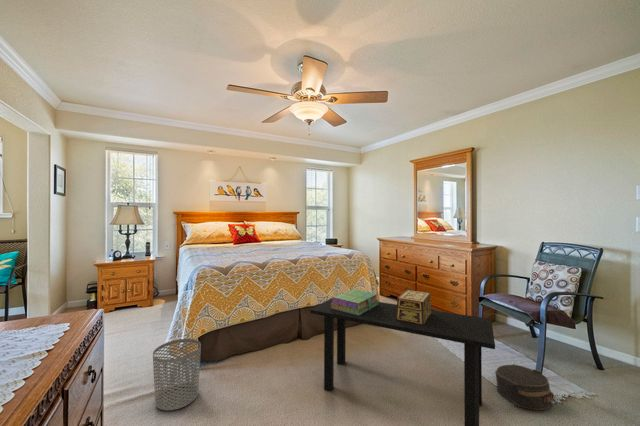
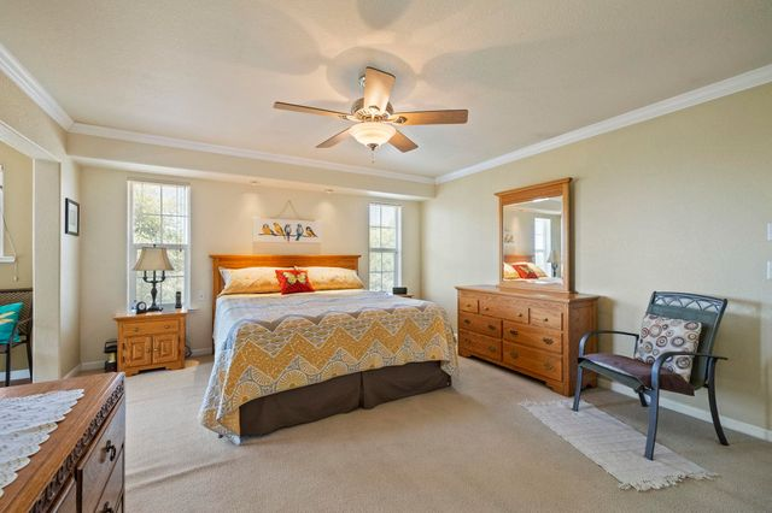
- decorative box [396,289,432,325]
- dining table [309,295,496,426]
- hat box [494,363,555,411]
- stack of books [330,288,379,315]
- waste bin [152,338,202,411]
